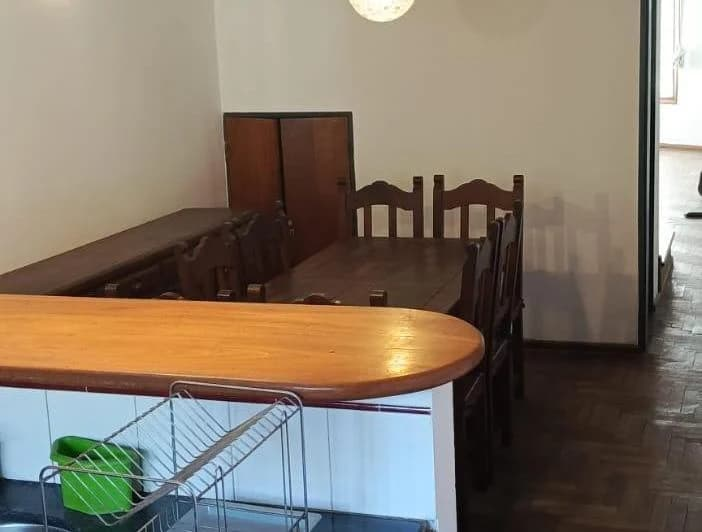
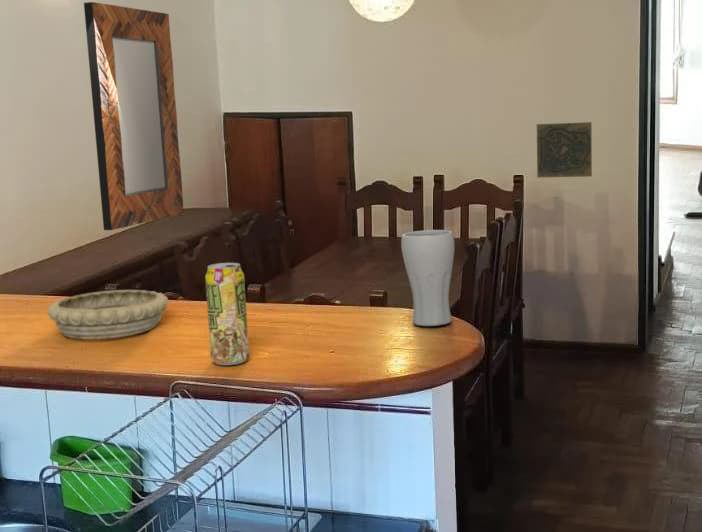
+ decorative tile [536,121,593,179]
+ home mirror [83,1,184,231]
+ decorative bowl [46,289,169,340]
+ drinking glass [400,229,455,327]
+ beverage can [204,262,250,366]
